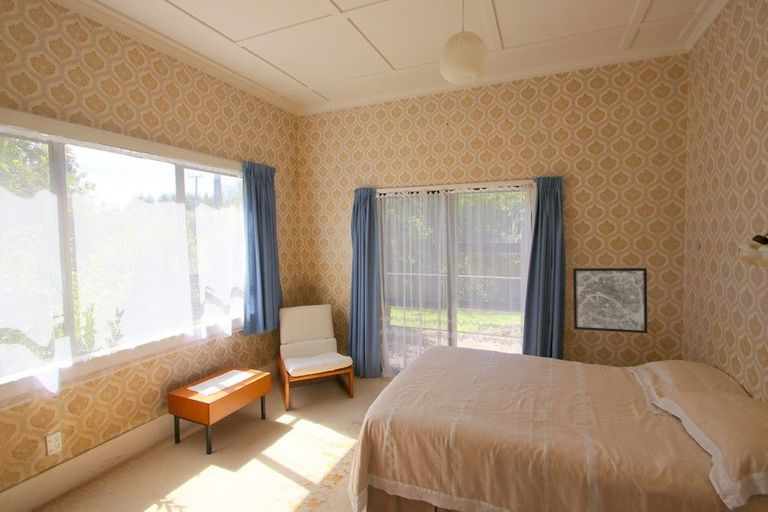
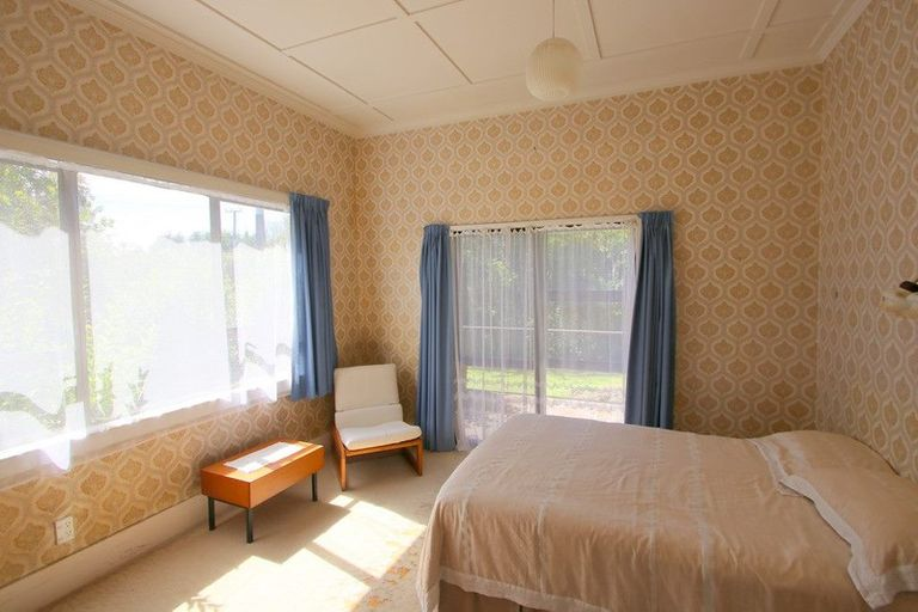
- wall art [572,267,648,334]
